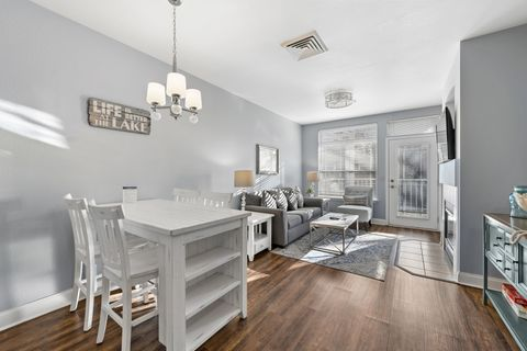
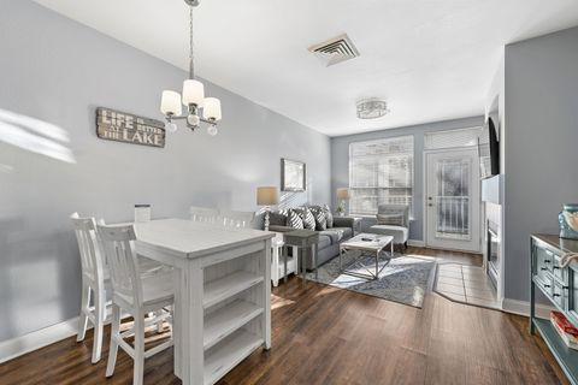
+ side table [281,229,322,289]
